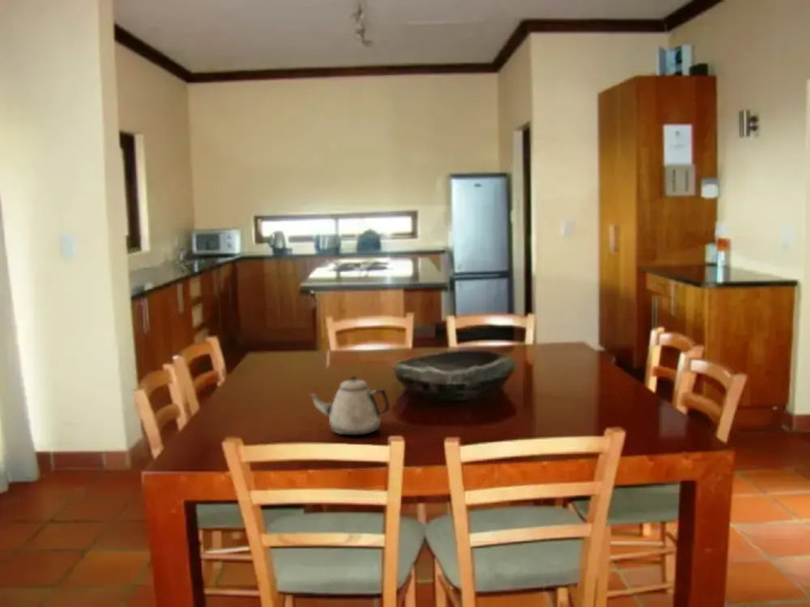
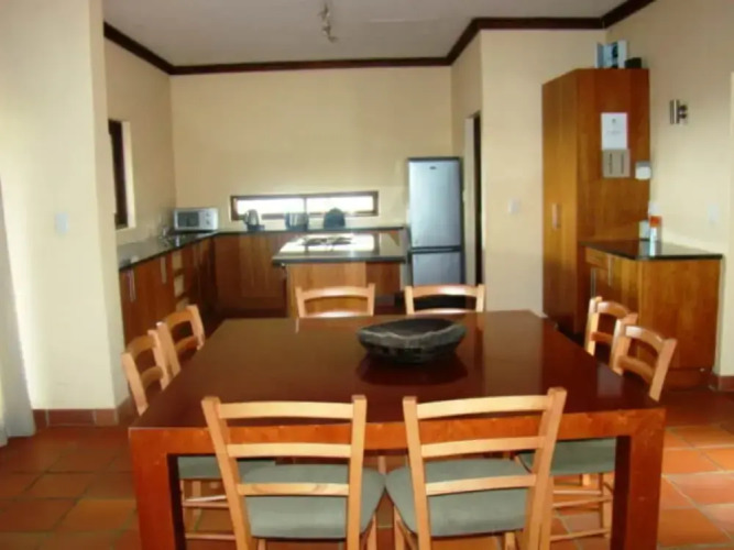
- teapot [308,375,391,436]
